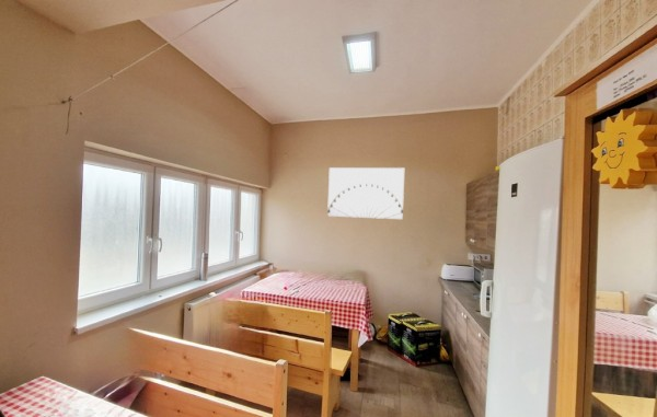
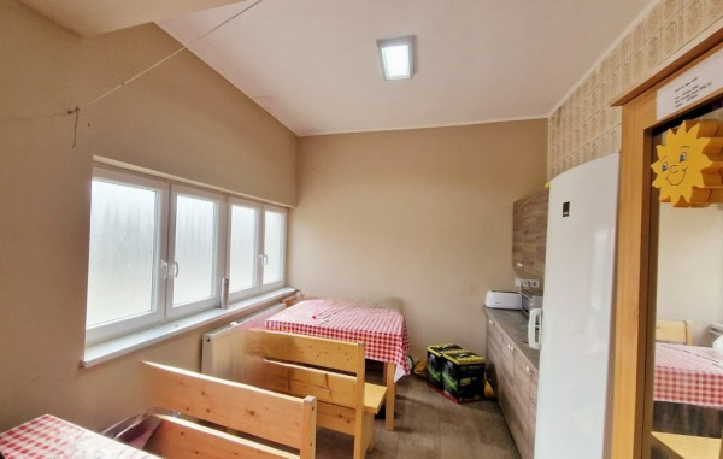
- wall art [326,166,405,220]
